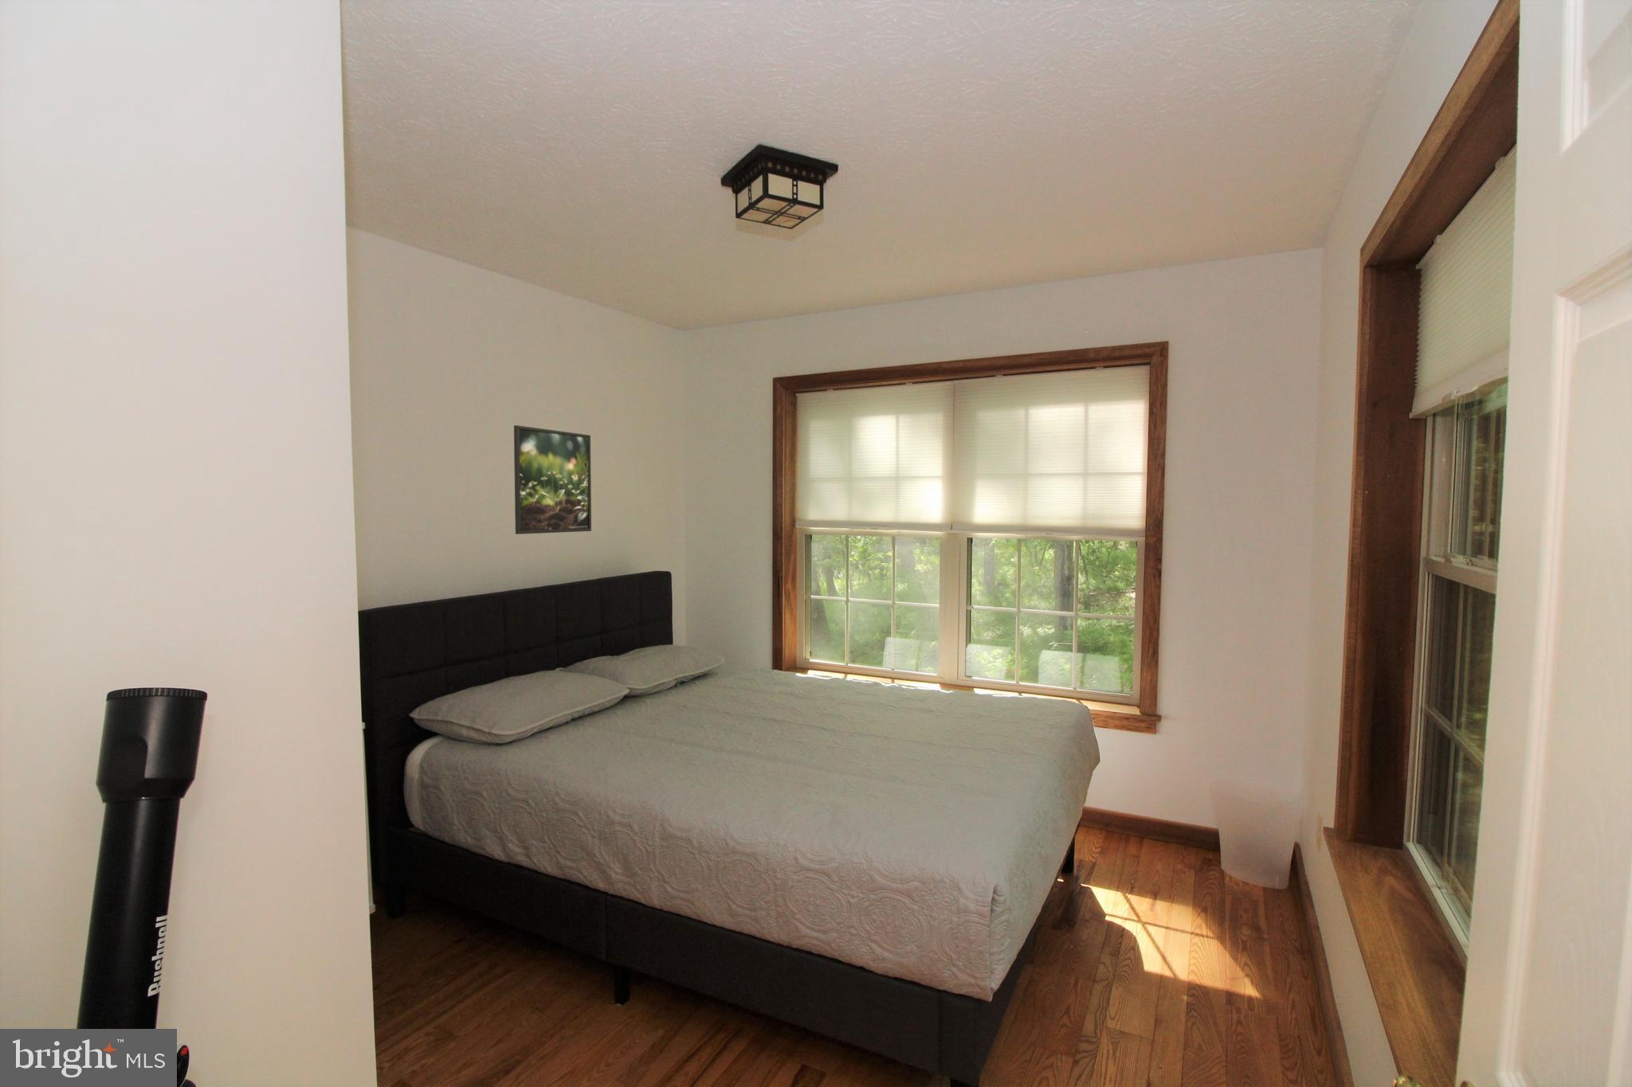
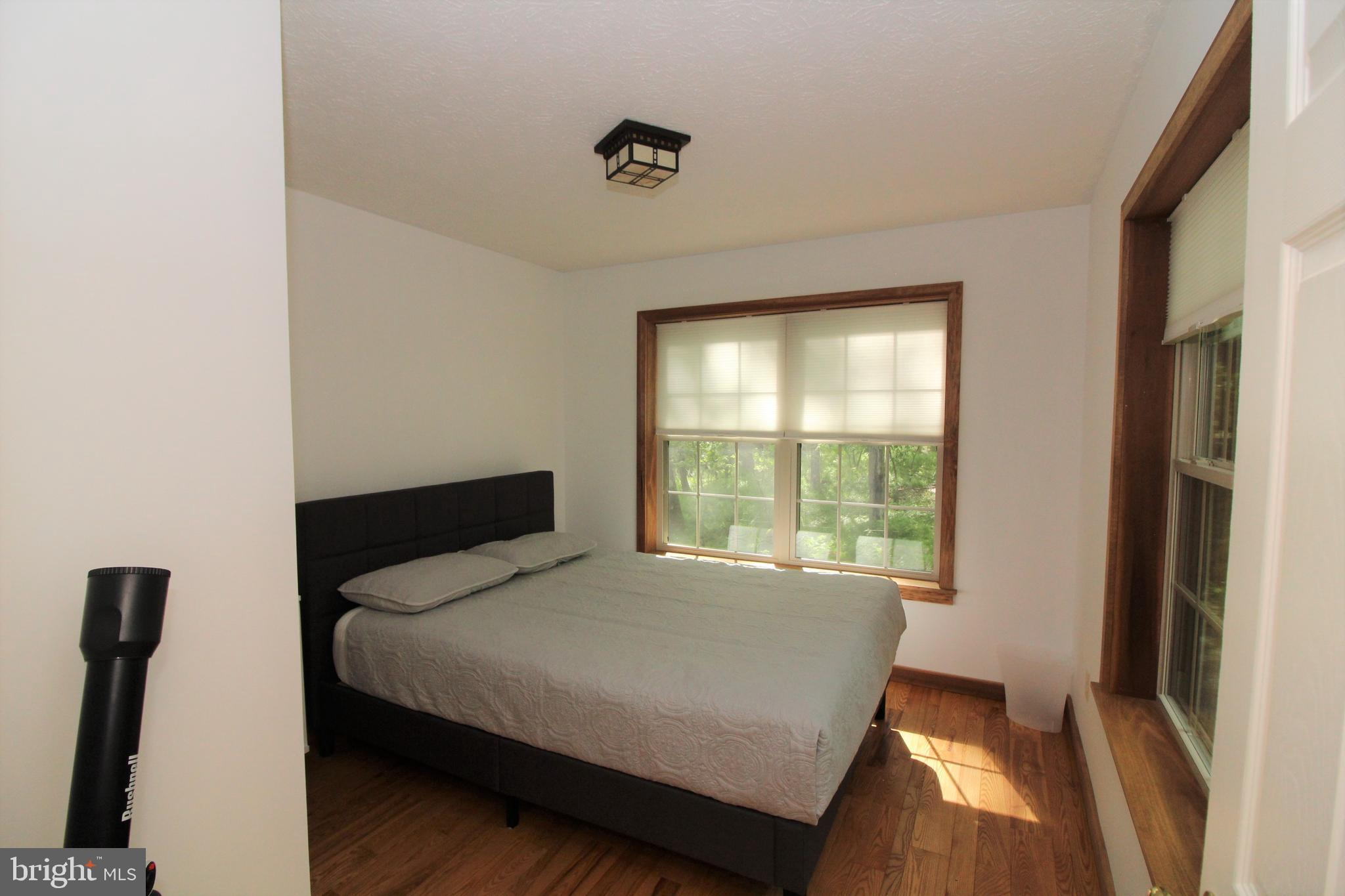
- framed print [513,425,592,535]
